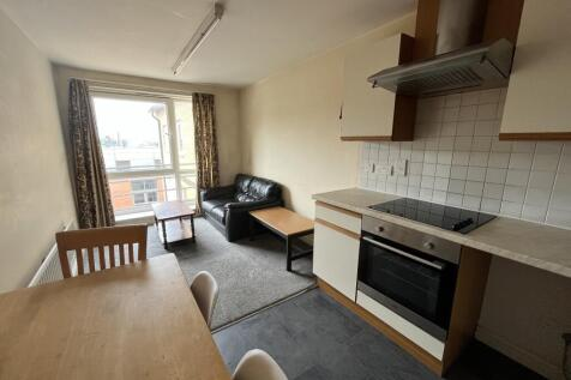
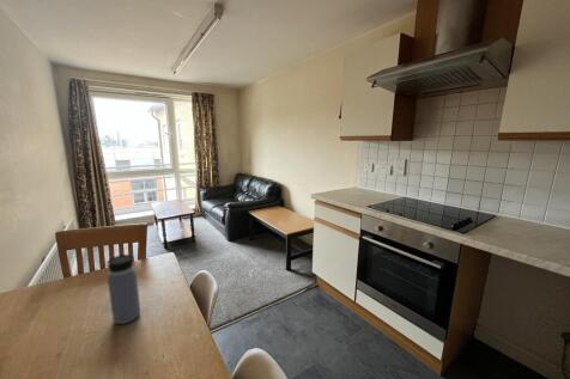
+ water bottle [105,253,141,325]
